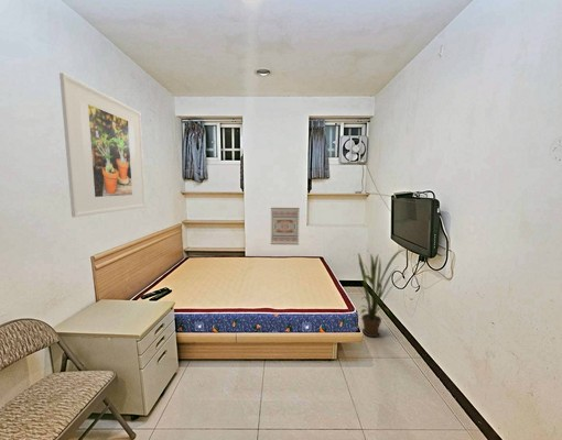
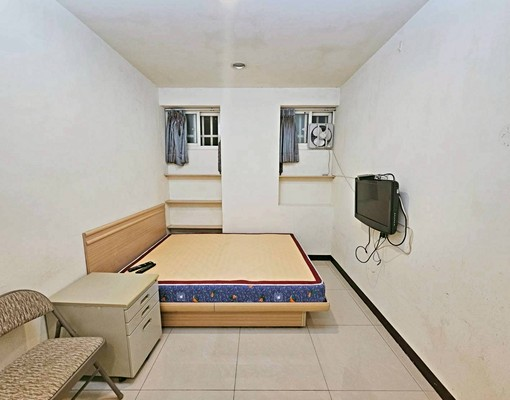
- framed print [58,72,147,218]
- house plant [357,249,408,338]
- wall art [270,207,301,245]
